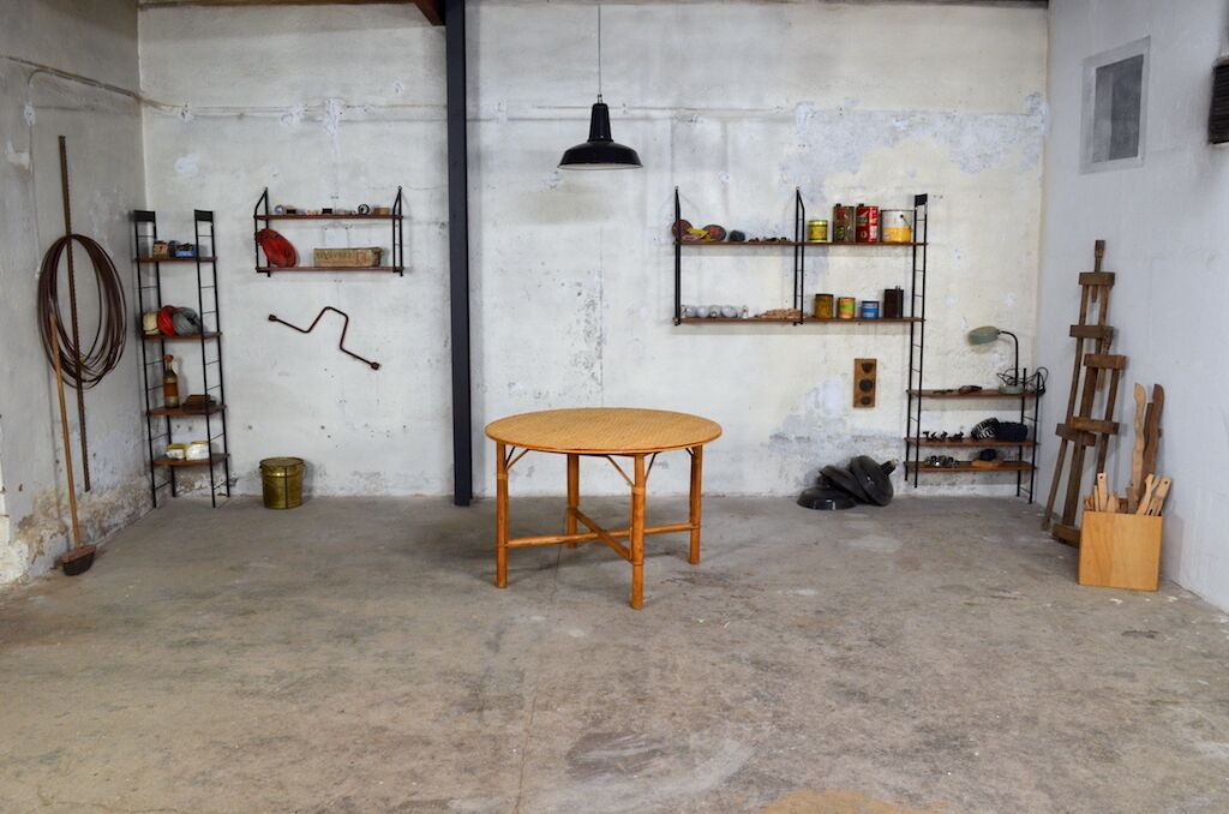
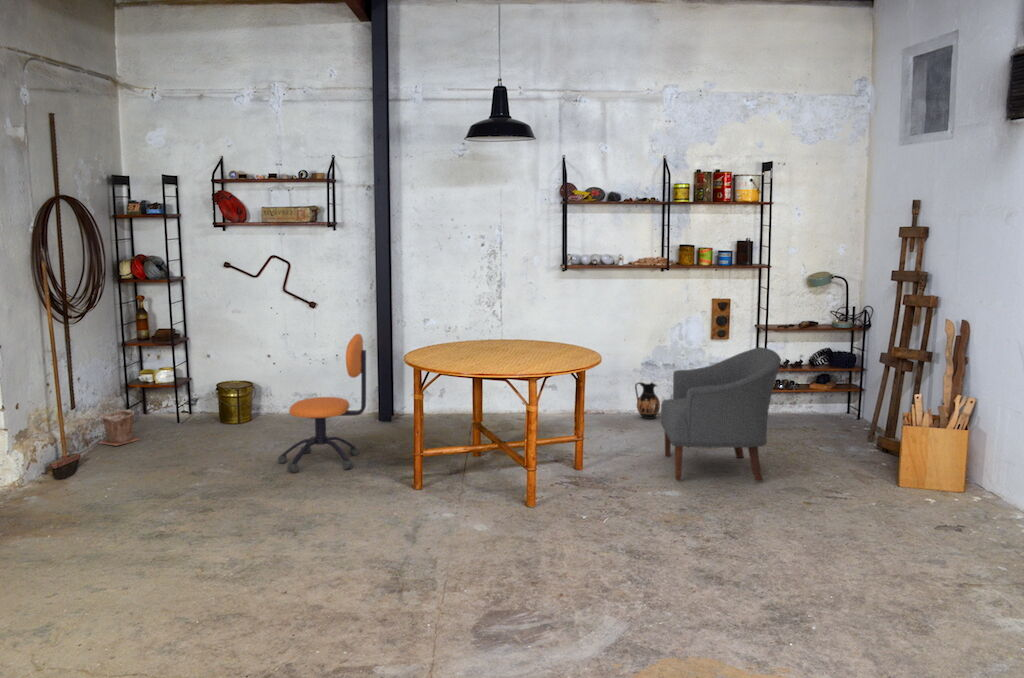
+ plant pot [97,409,141,447]
+ office chair [277,333,367,473]
+ ceramic jug [634,381,661,420]
+ chair [660,347,782,482]
